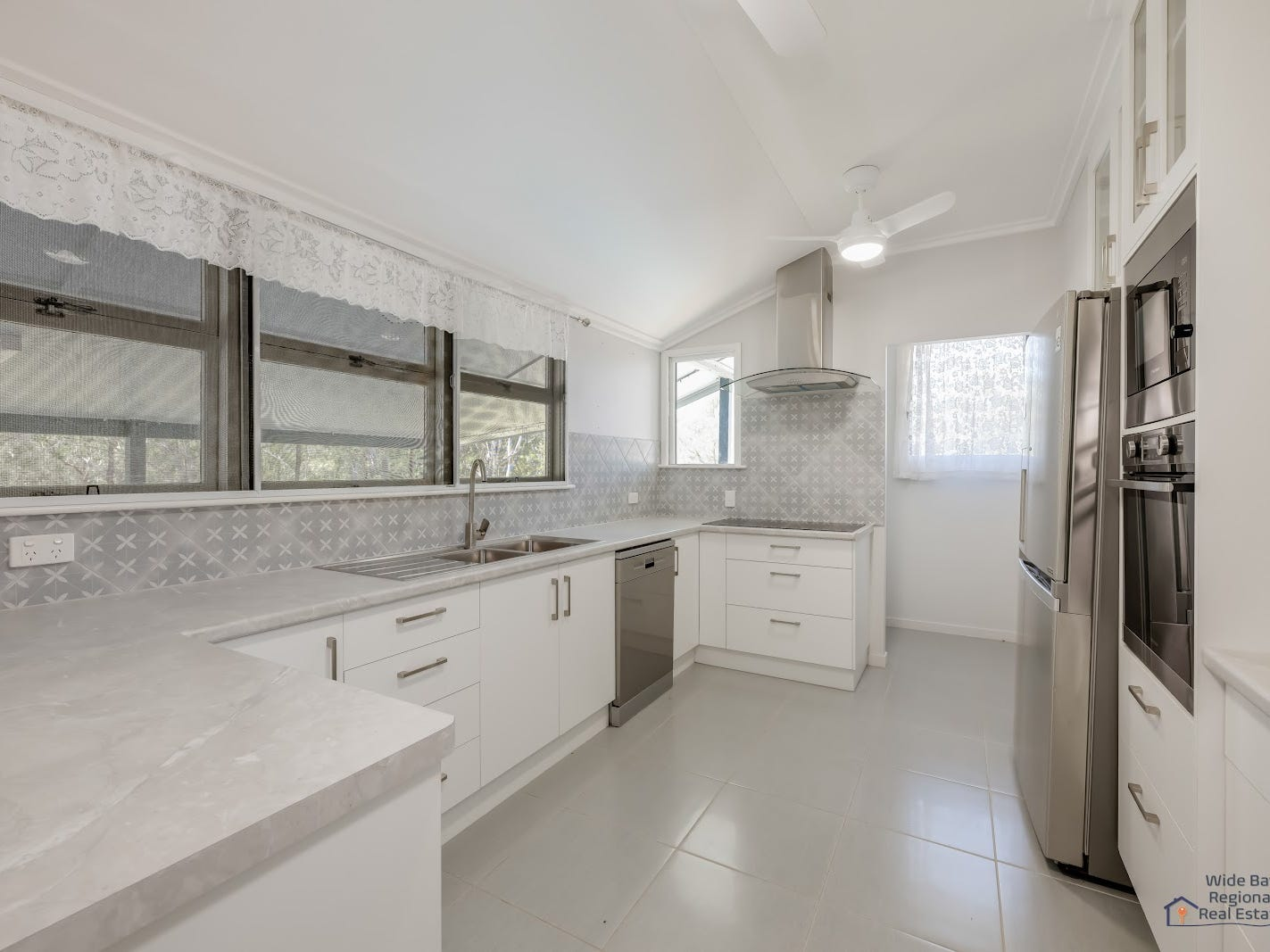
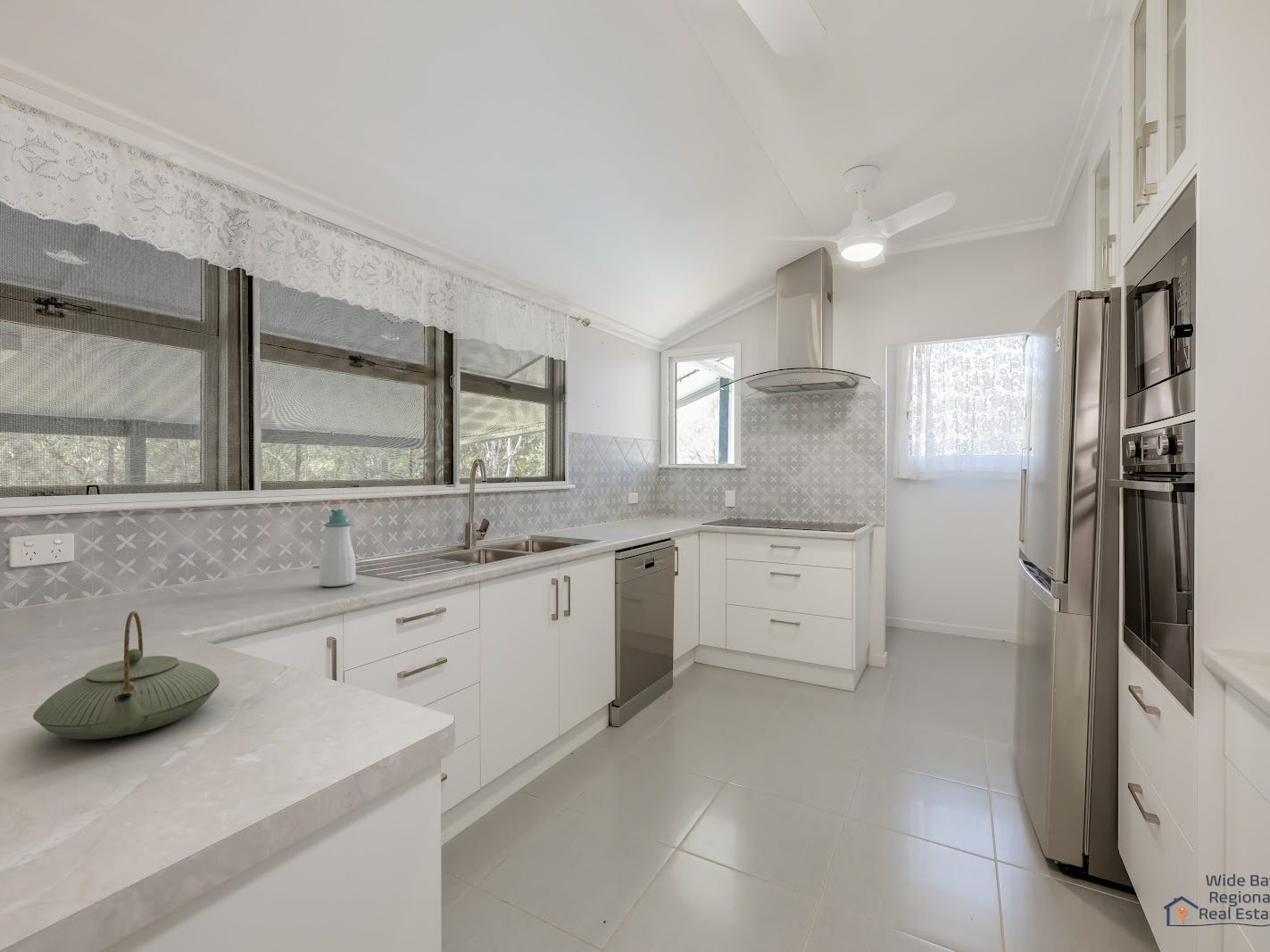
+ teapot [32,610,220,741]
+ soap bottle [319,508,357,588]
